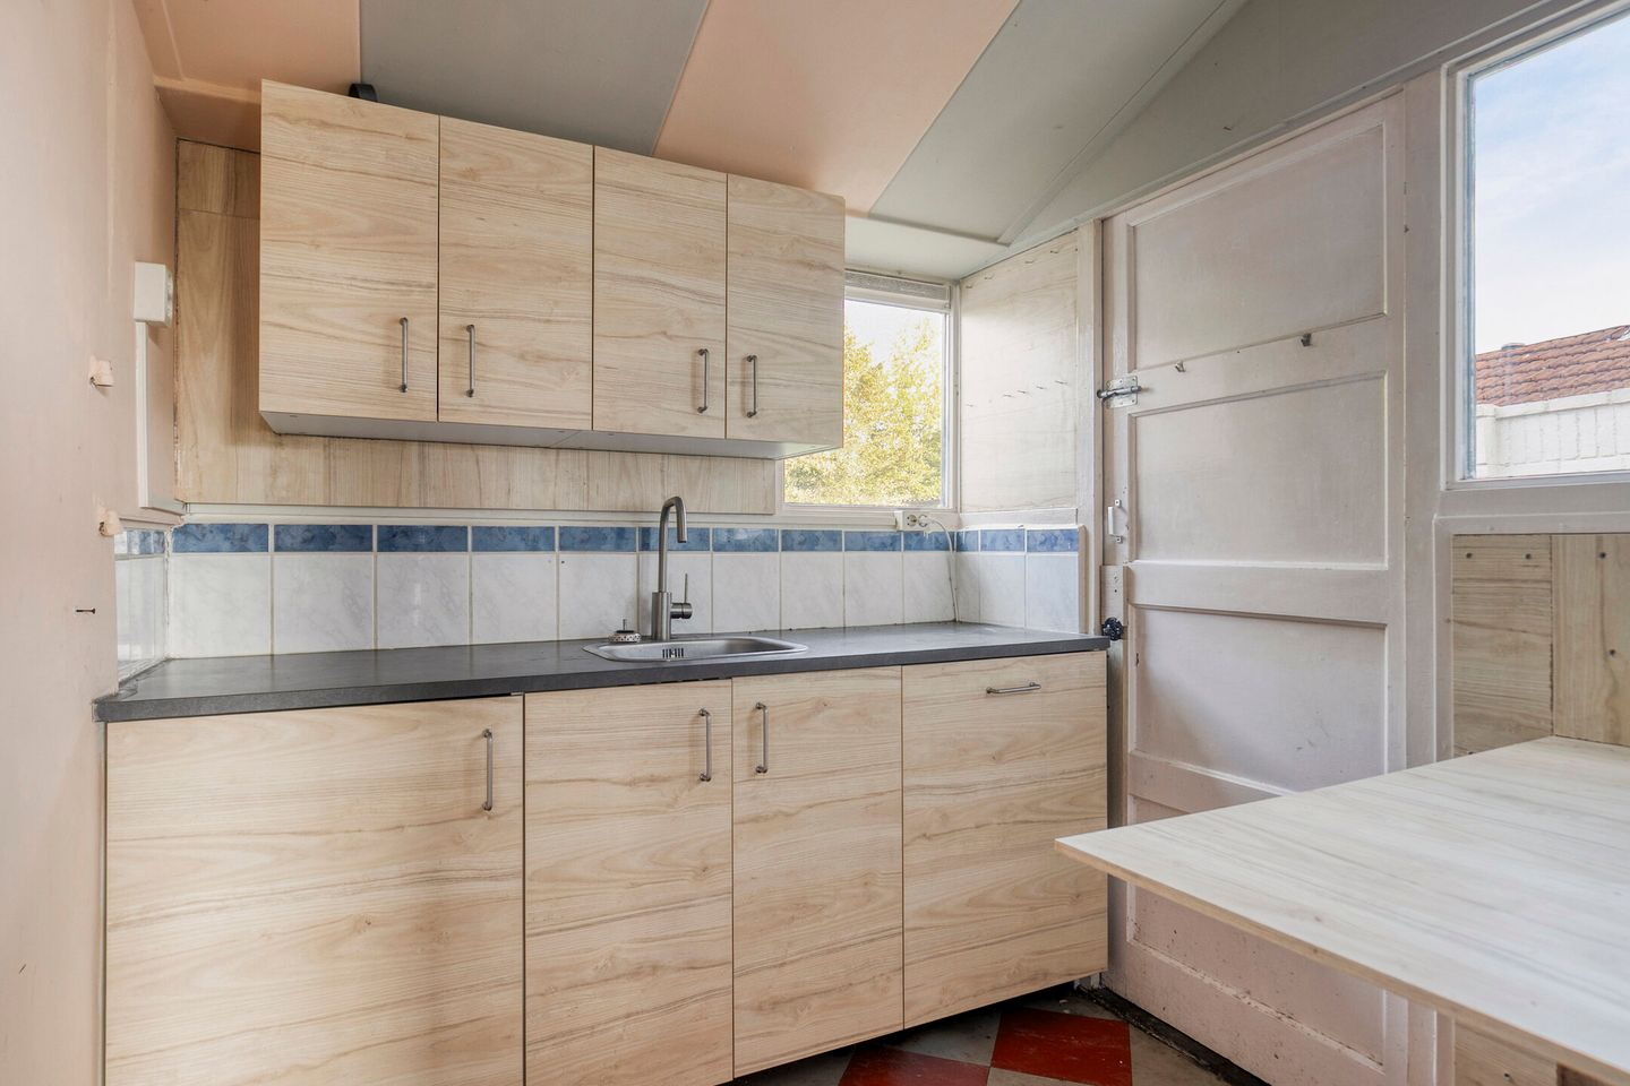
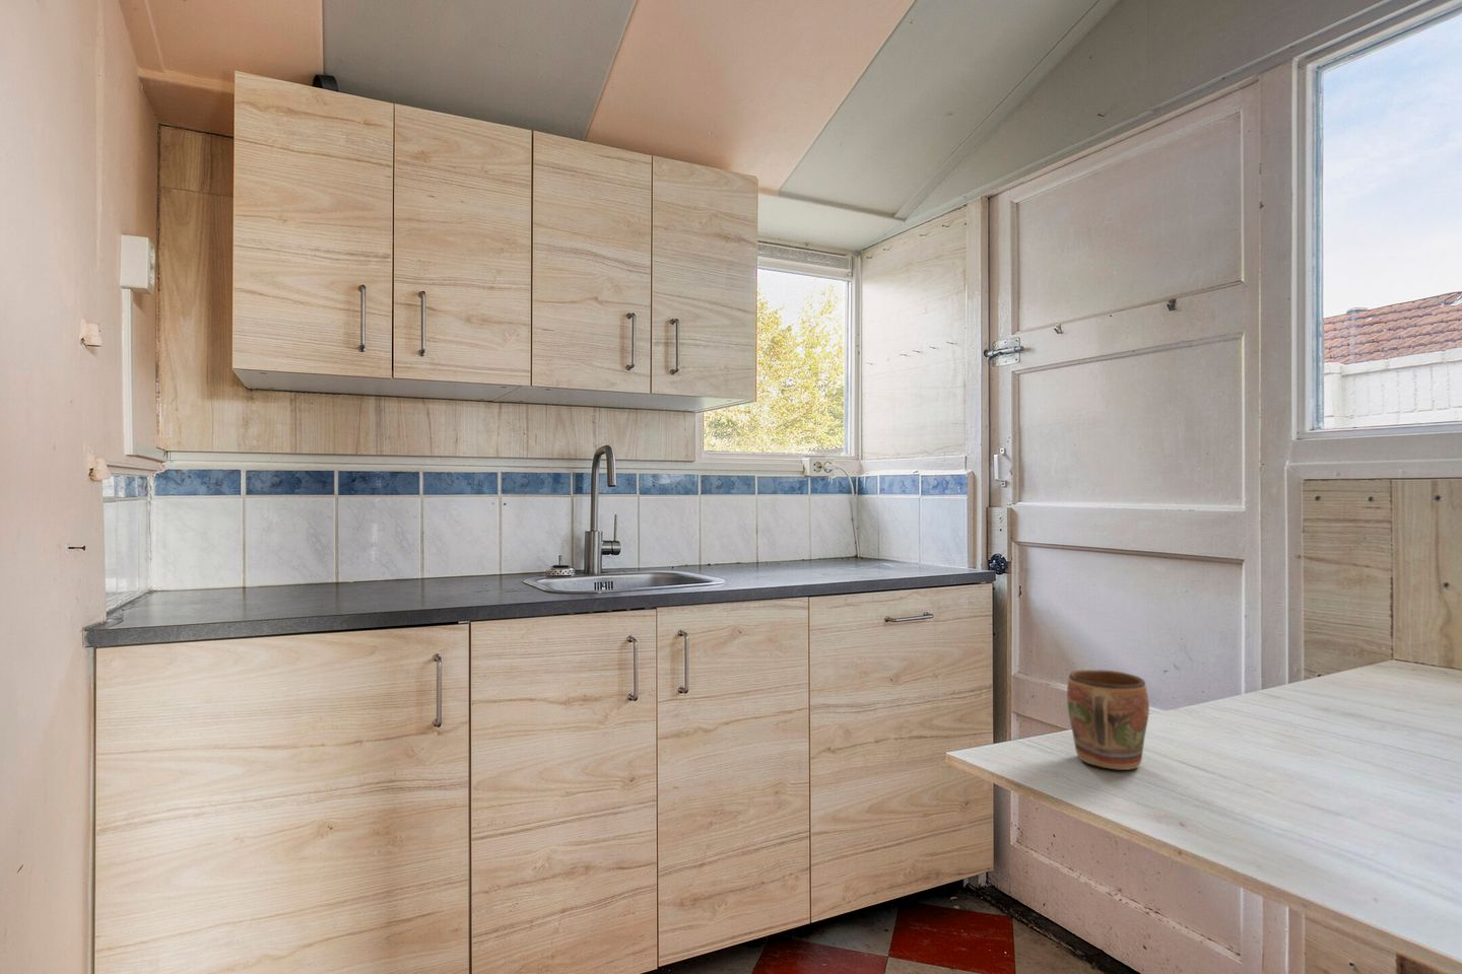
+ mug [1066,670,1150,771]
